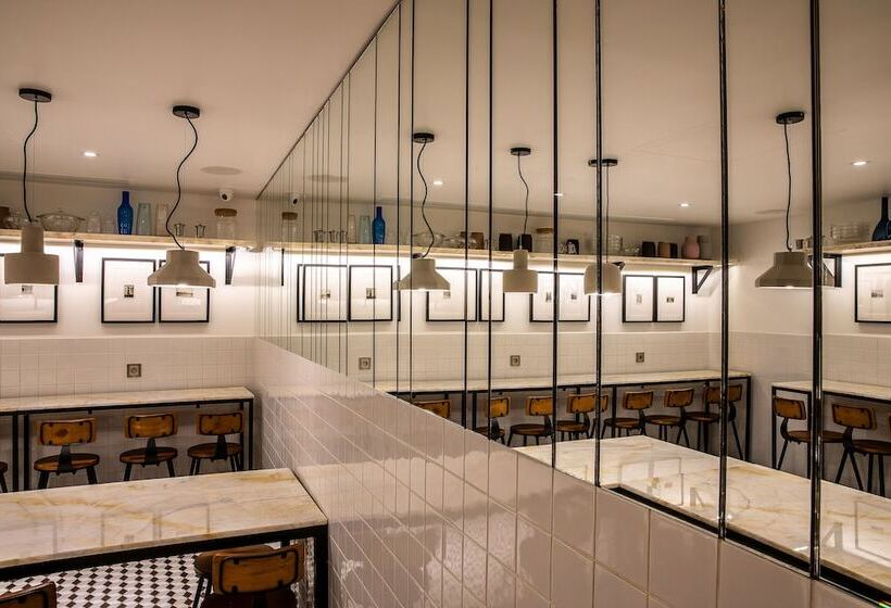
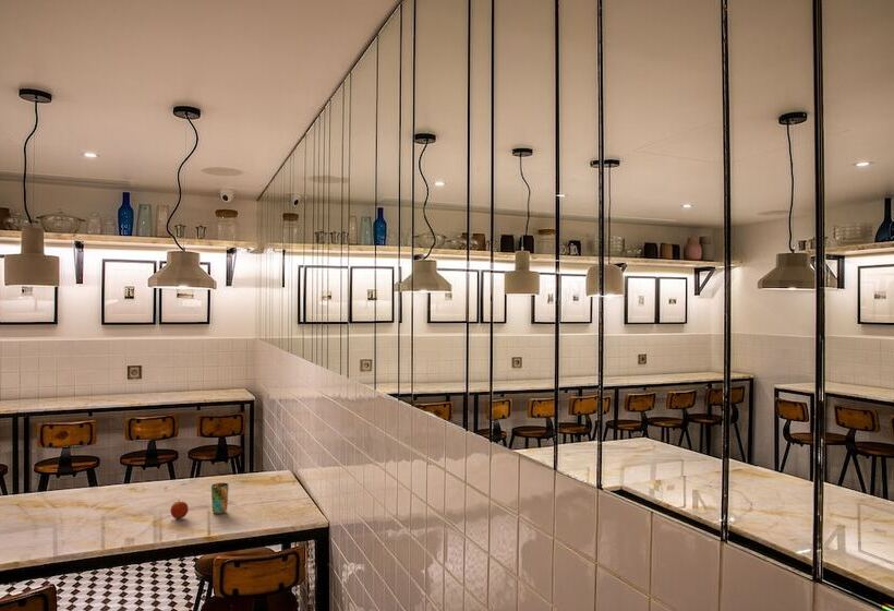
+ cup [210,482,230,515]
+ fruit [169,500,190,520]
